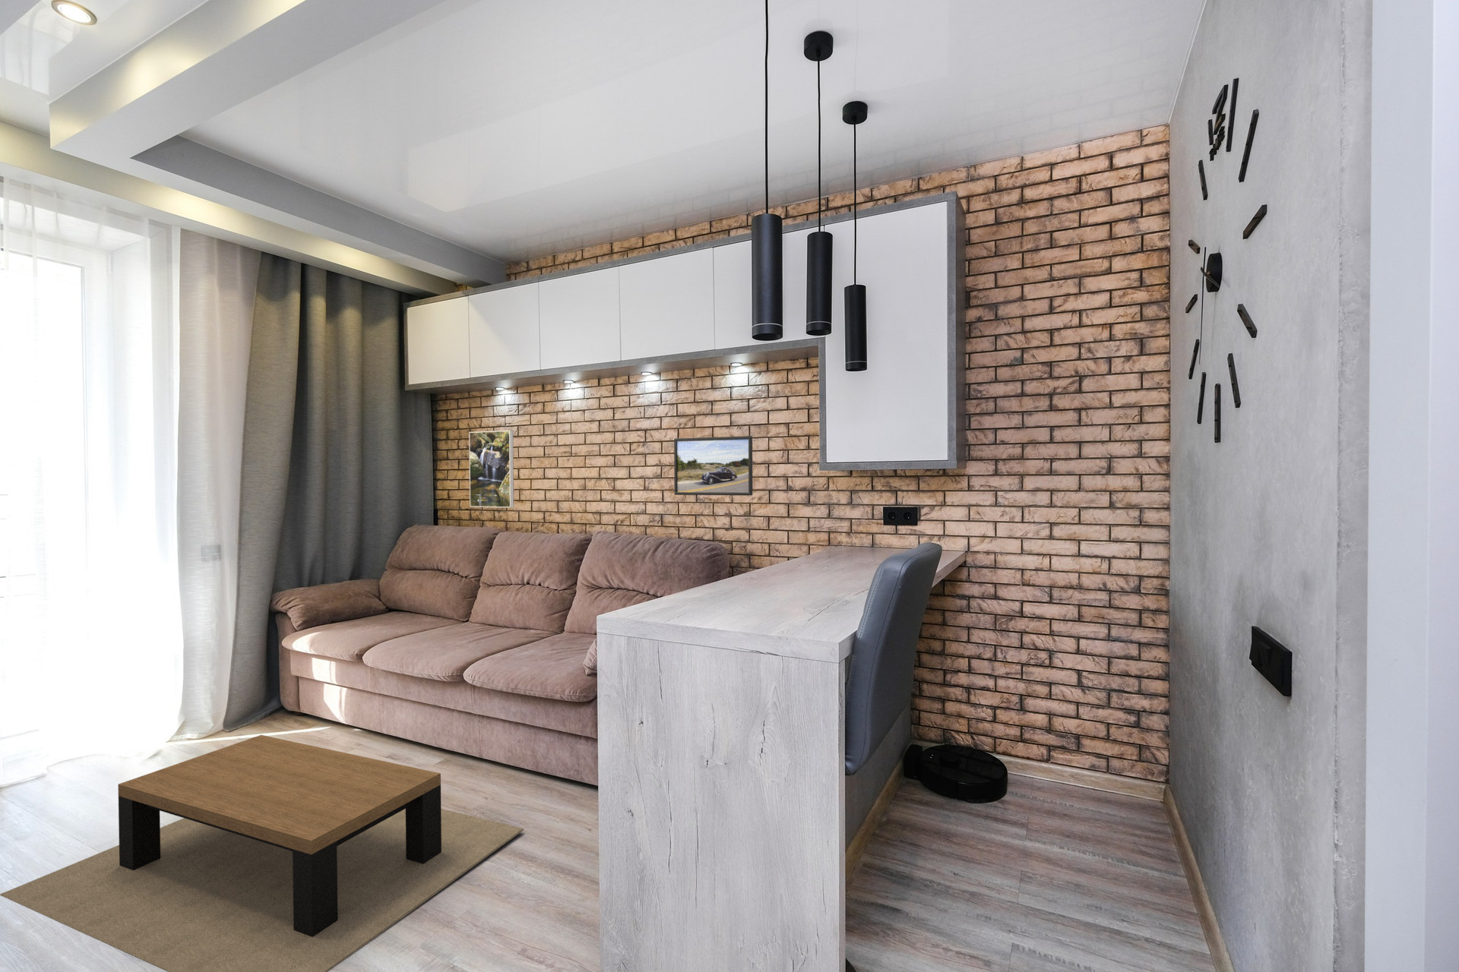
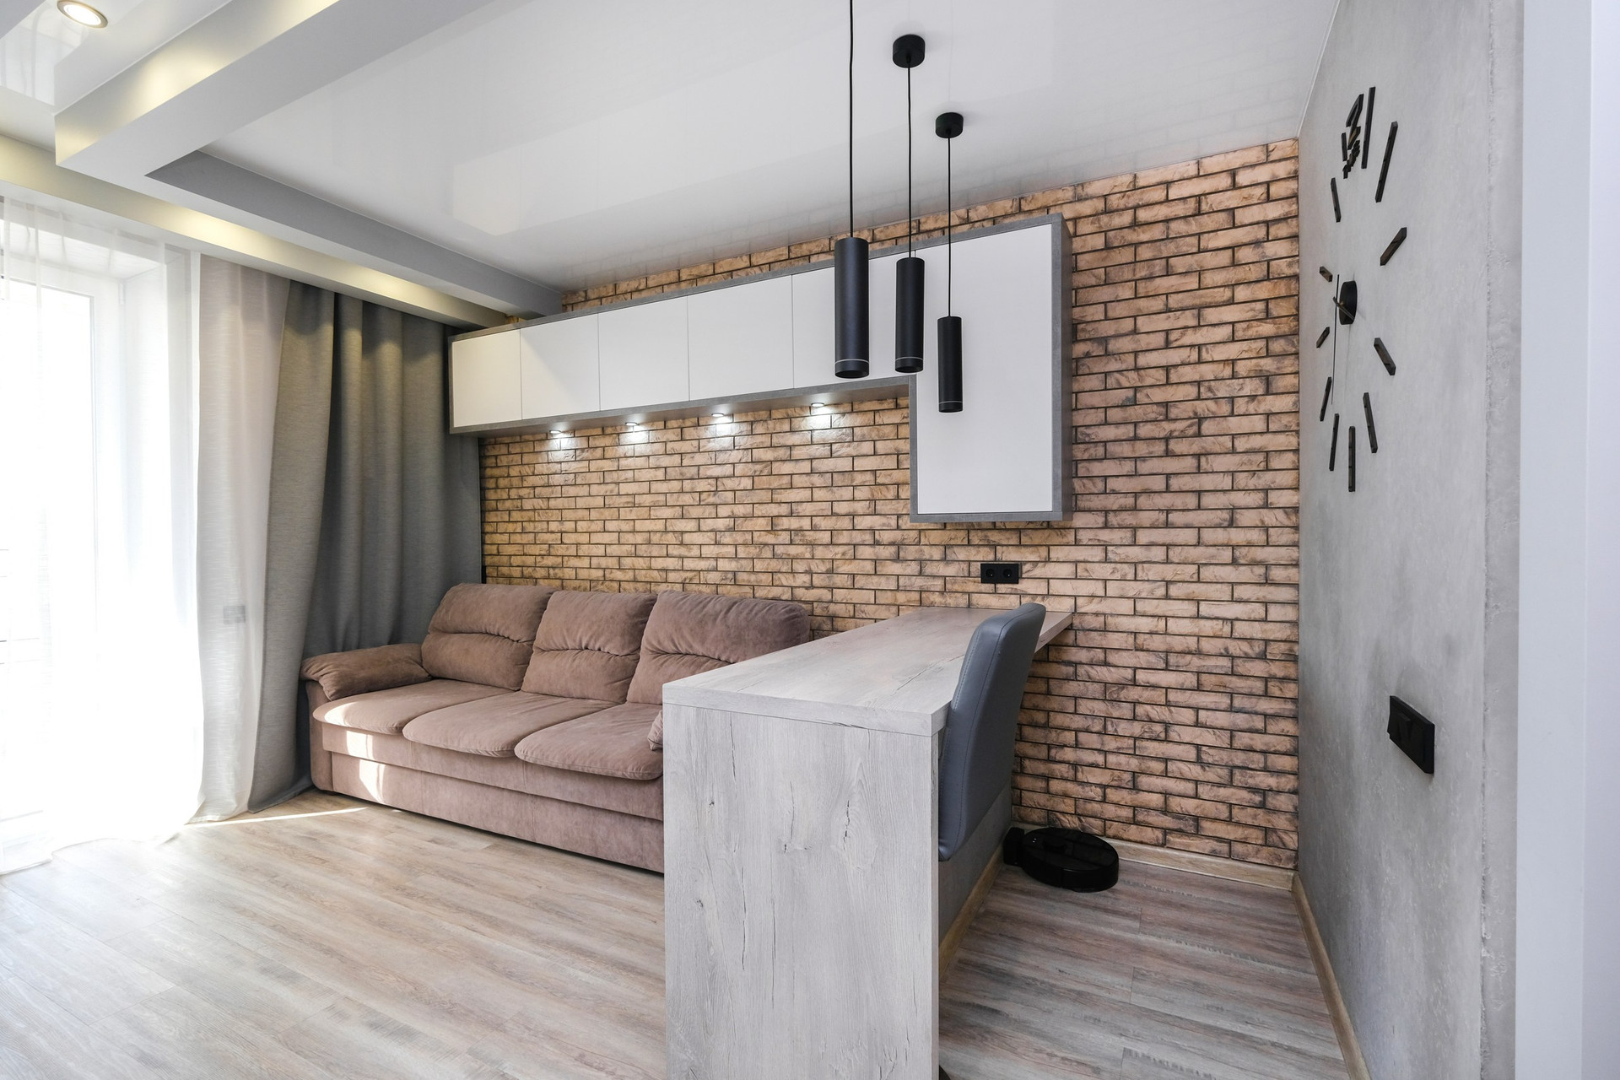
- coffee table [0,734,524,972]
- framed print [673,435,753,497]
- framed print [468,430,515,508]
